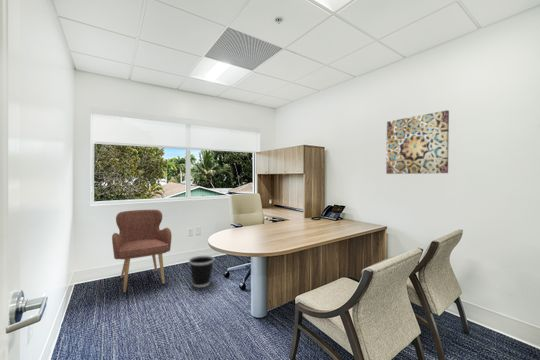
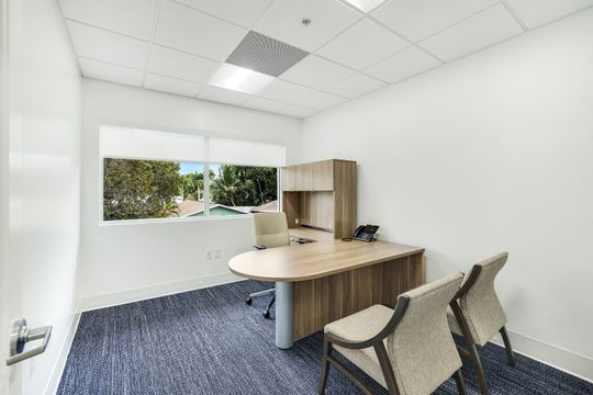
- armchair [111,209,173,294]
- wall art [385,109,450,175]
- wastebasket [188,255,215,288]
